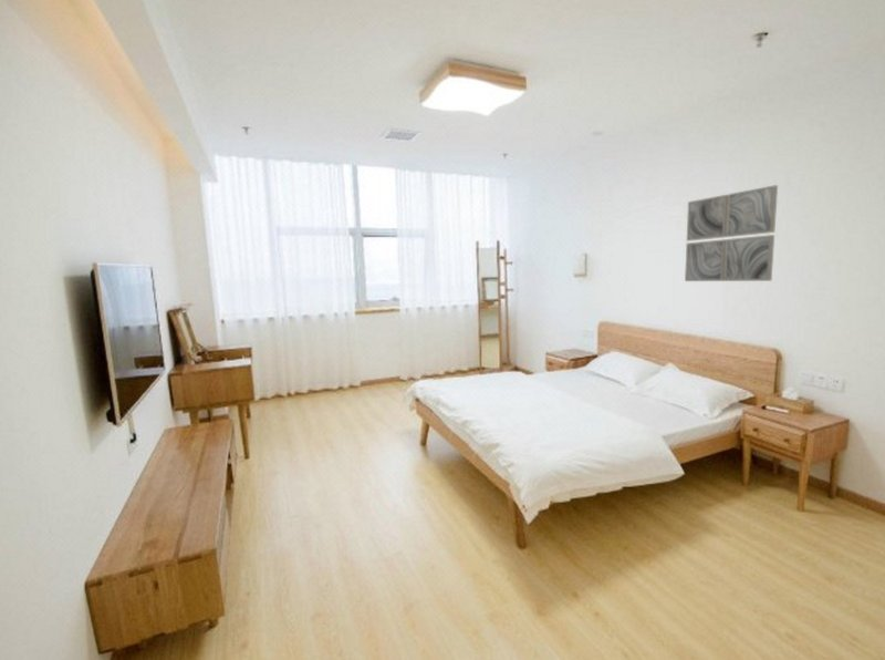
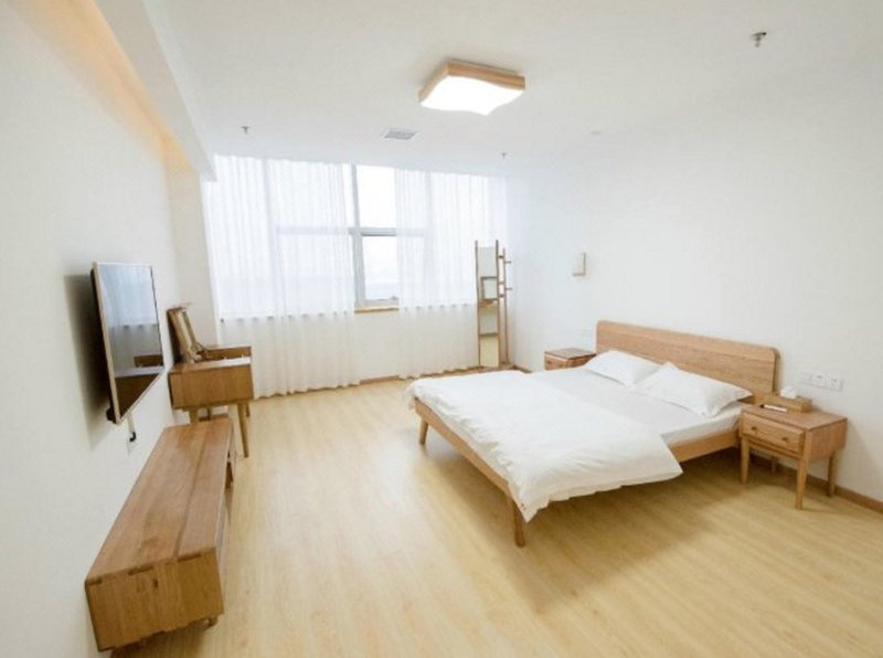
- wall art [684,184,779,282]
